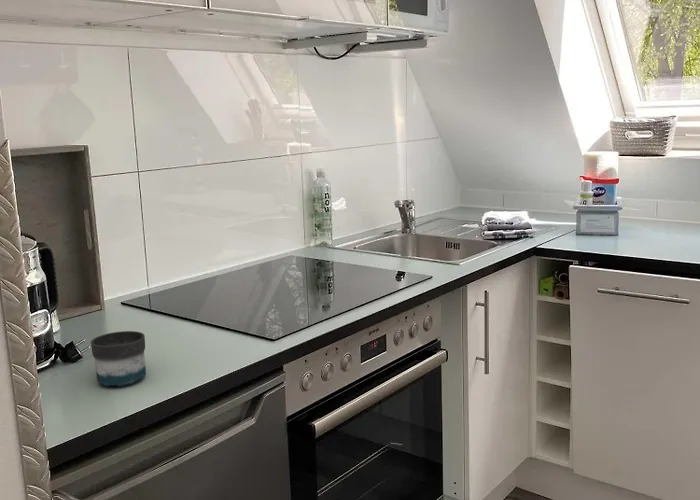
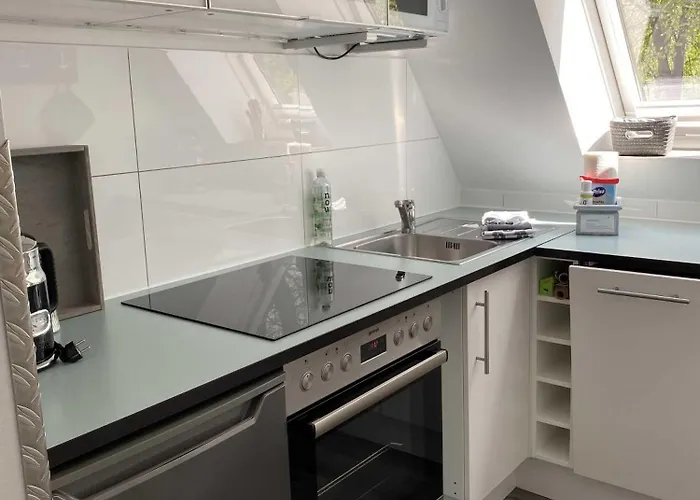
- mug [90,330,147,387]
